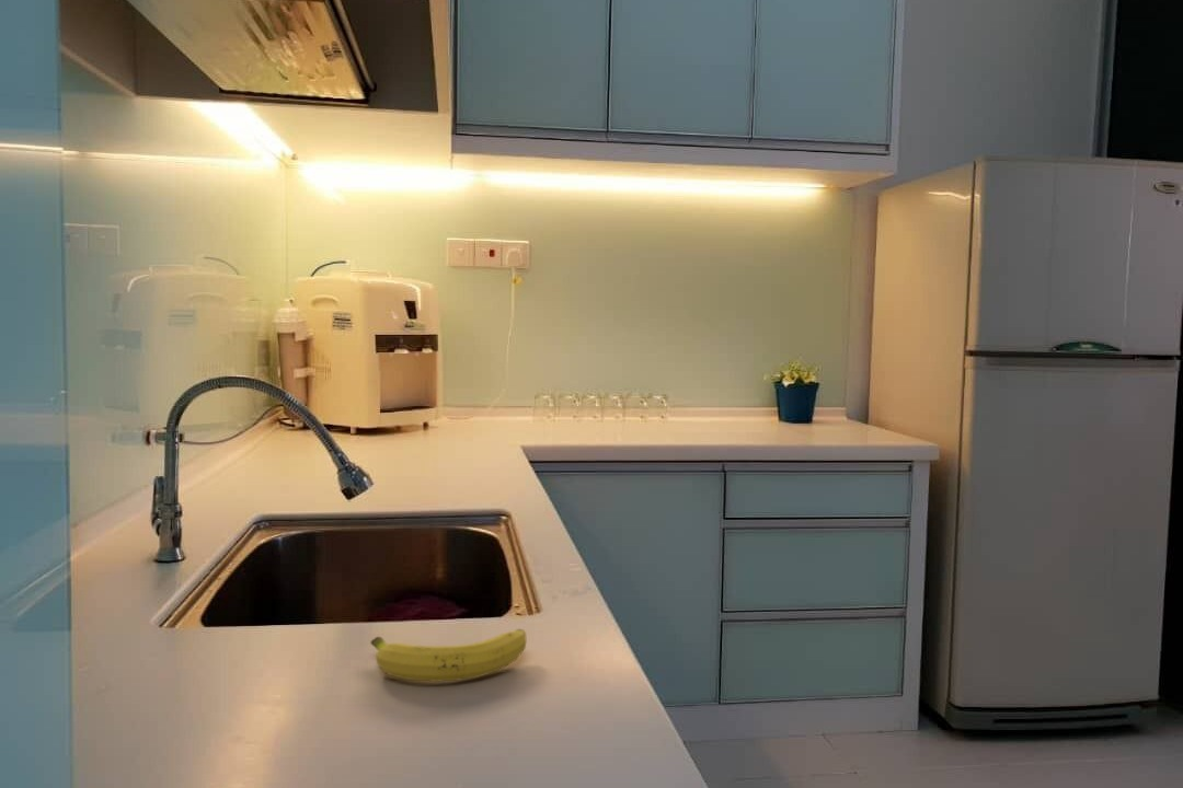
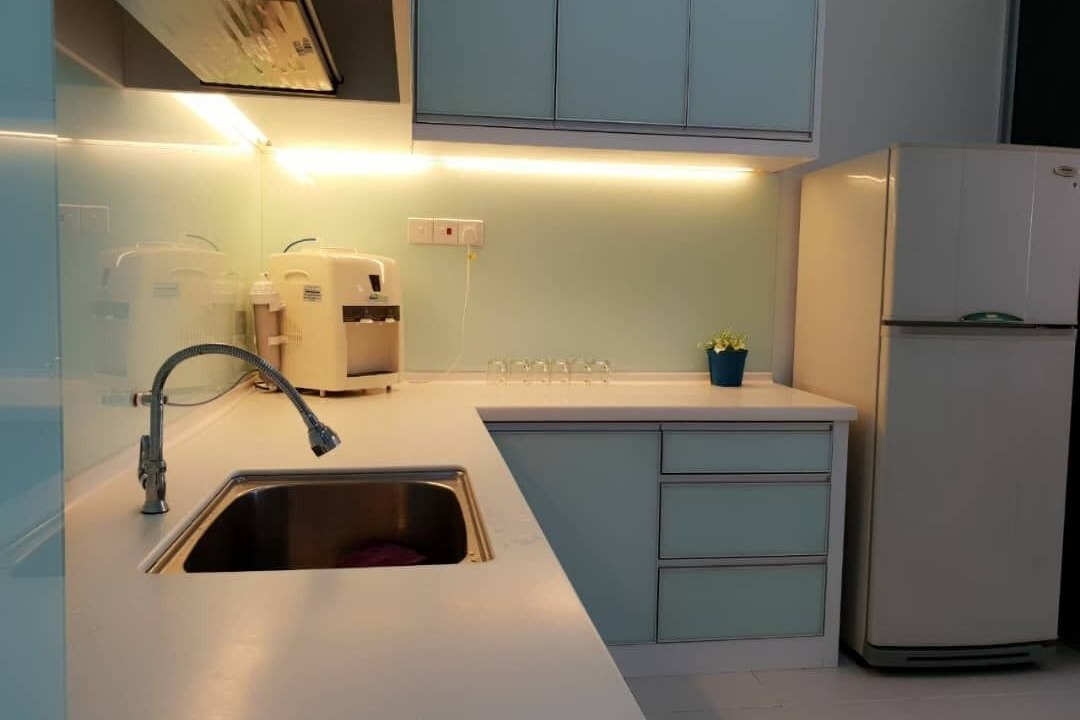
- fruit [369,628,528,683]
